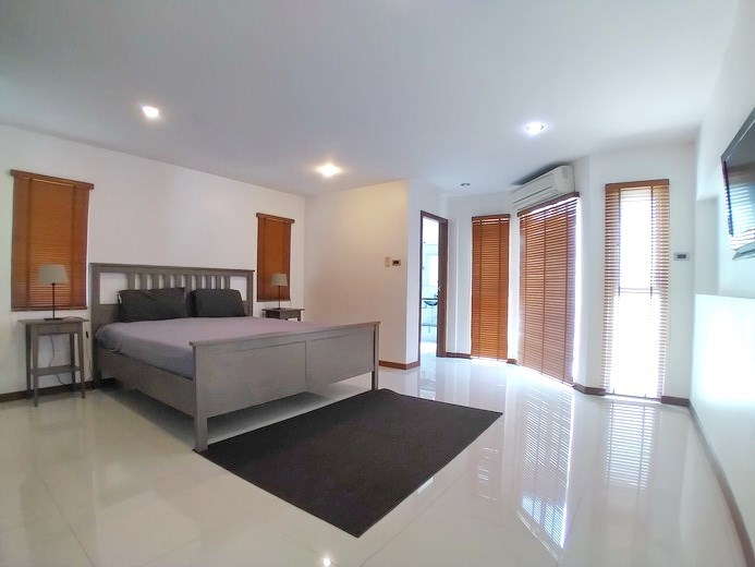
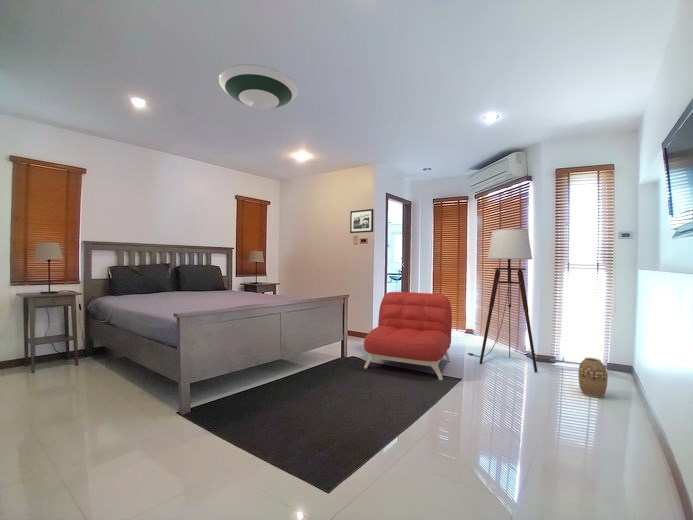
+ vase [577,357,609,399]
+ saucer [218,63,299,110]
+ floor lamp [466,228,538,373]
+ armchair [363,291,453,381]
+ picture frame [349,208,375,234]
